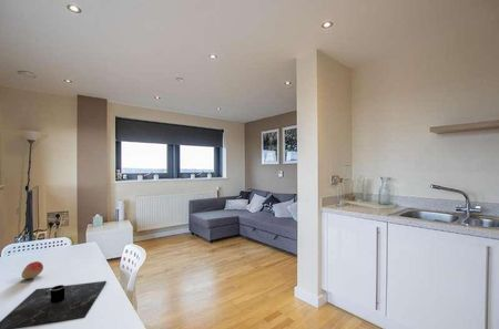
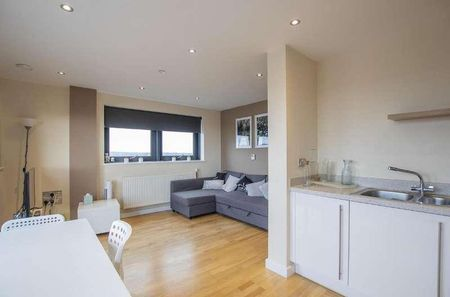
- placemat [0,280,108,329]
- fruit [21,260,44,280]
